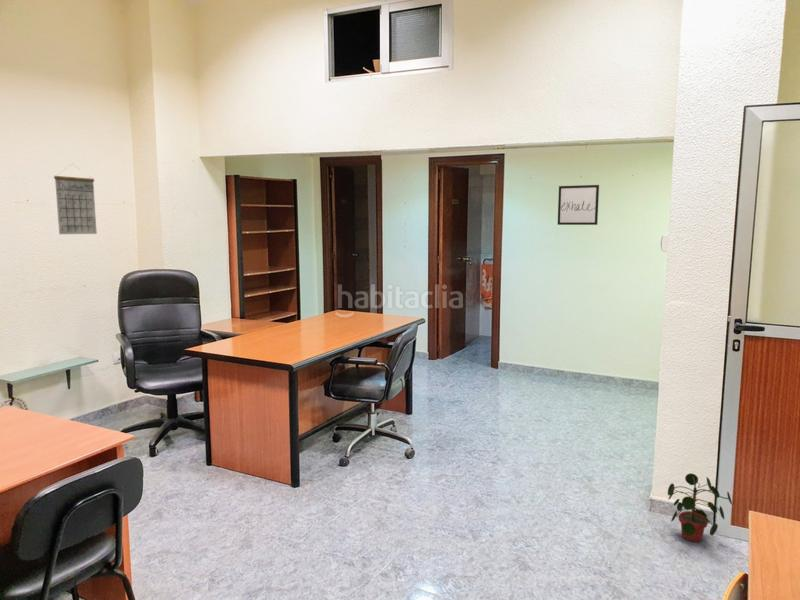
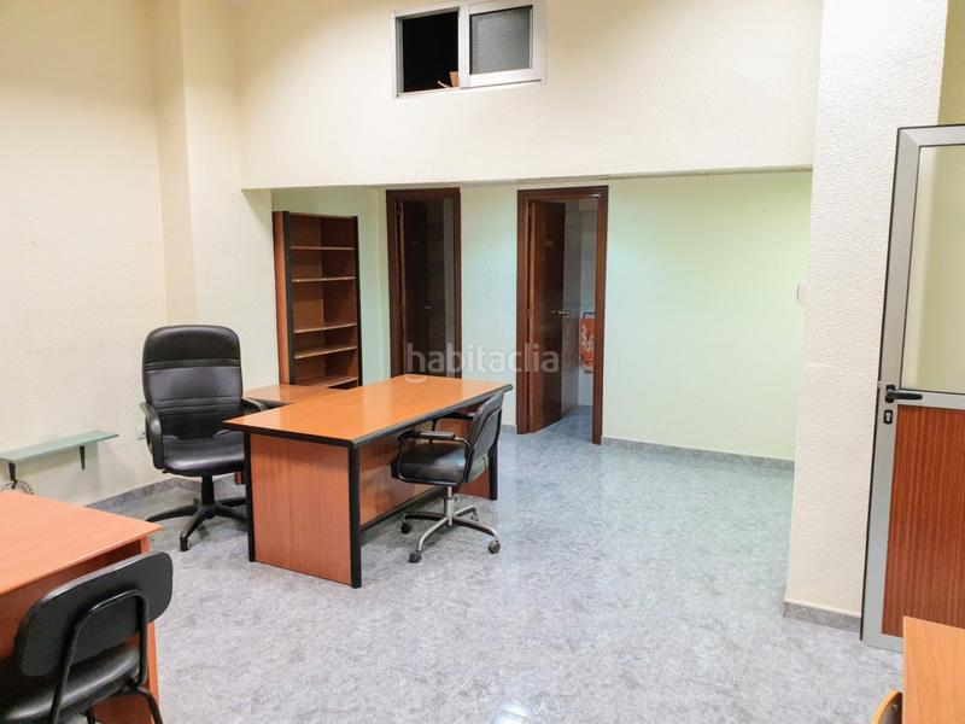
- calendar [53,163,98,235]
- wall art [557,184,600,226]
- potted plant [667,472,733,543]
